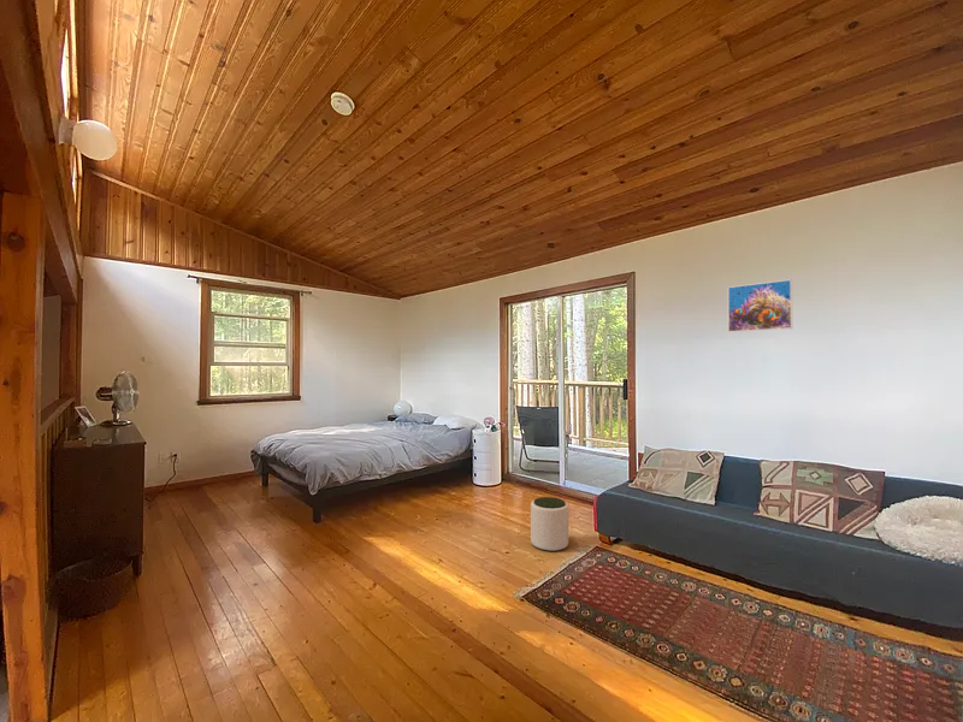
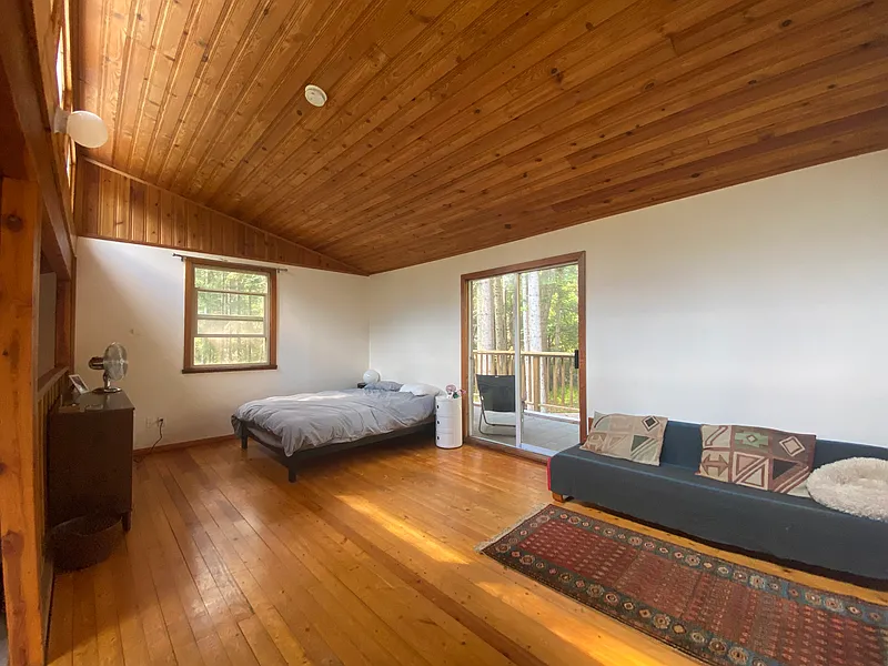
- plant pot [530,496,569,552]
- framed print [727,278,793,333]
